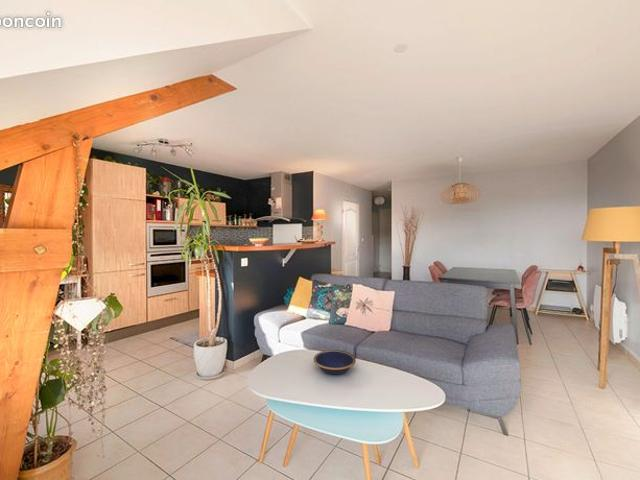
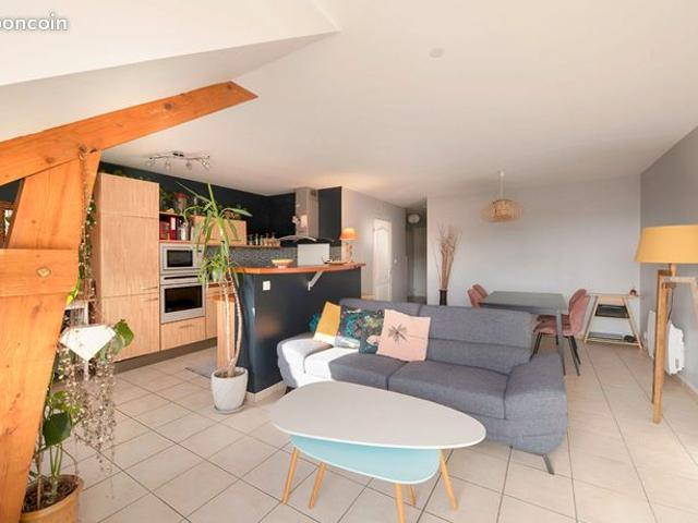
- bowl [313,349,356,375]
